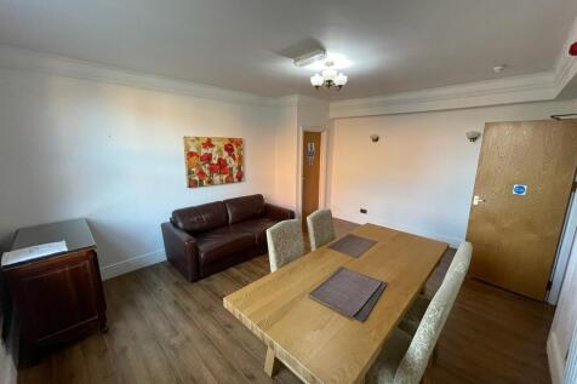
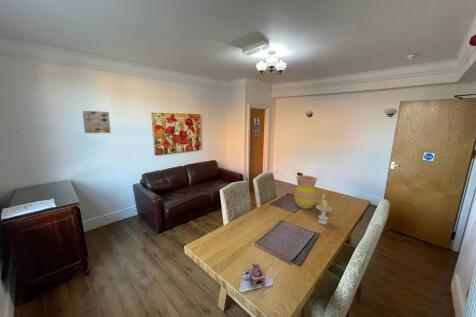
+ teapot [238,263,274,294]
+ candle [315,193,333,225]
+ wall art [81,110,112,134]
+ vase [293,174,319,210]
